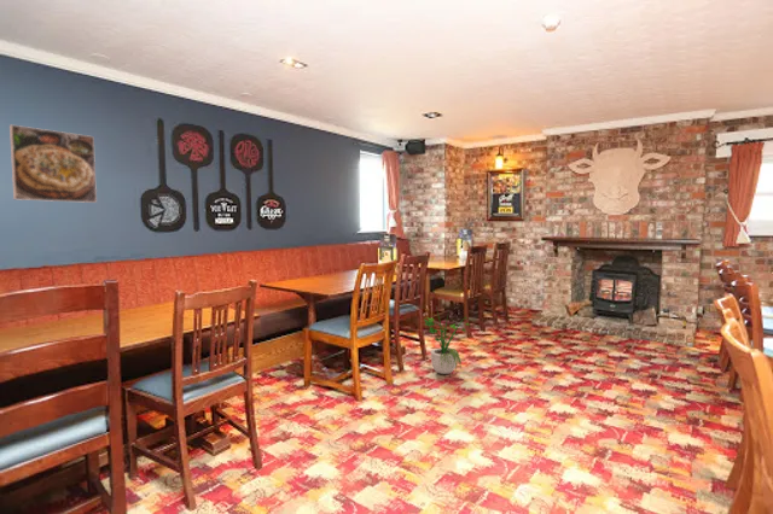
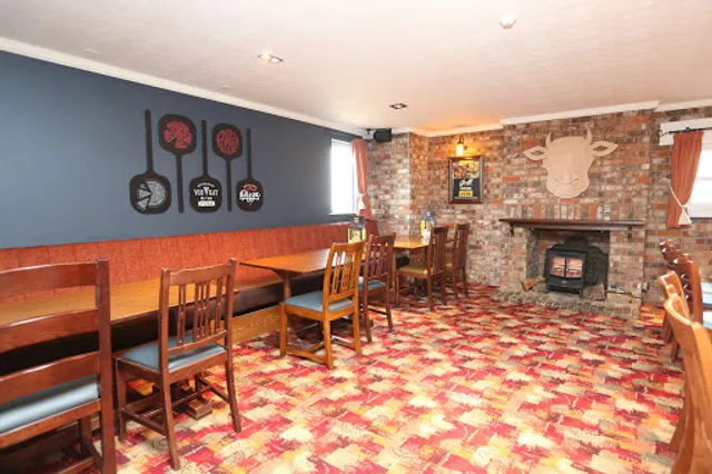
- potted plant [423,306,471,375]
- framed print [8,124,98,204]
